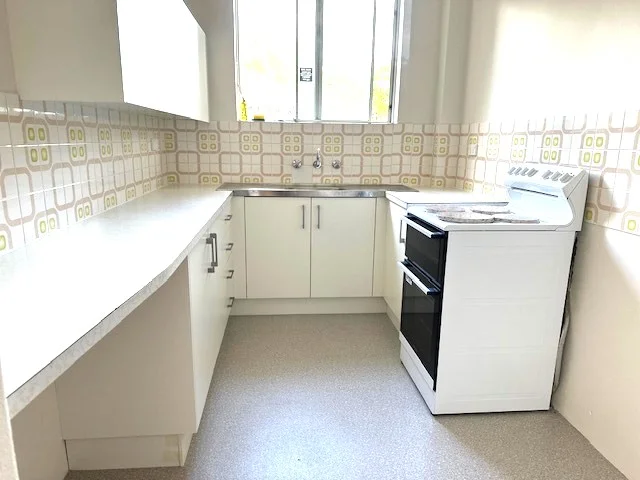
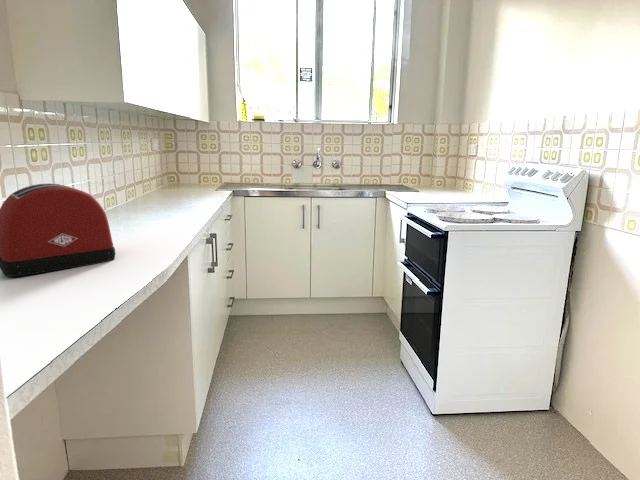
+ toaster [0,182,116,278]
